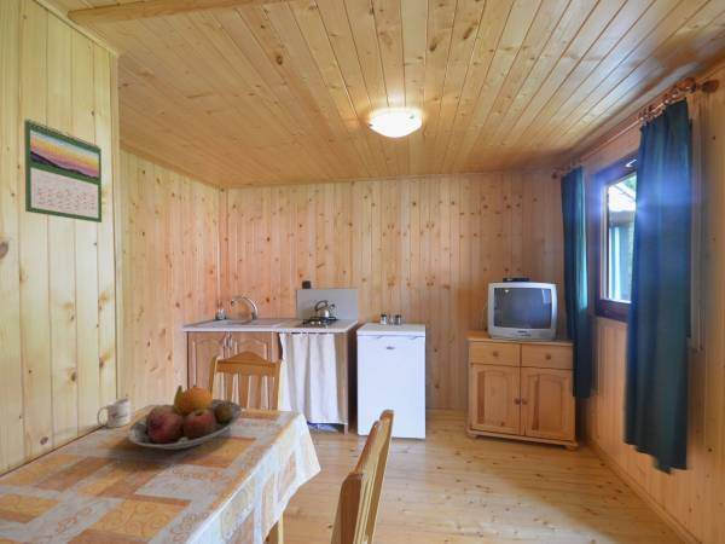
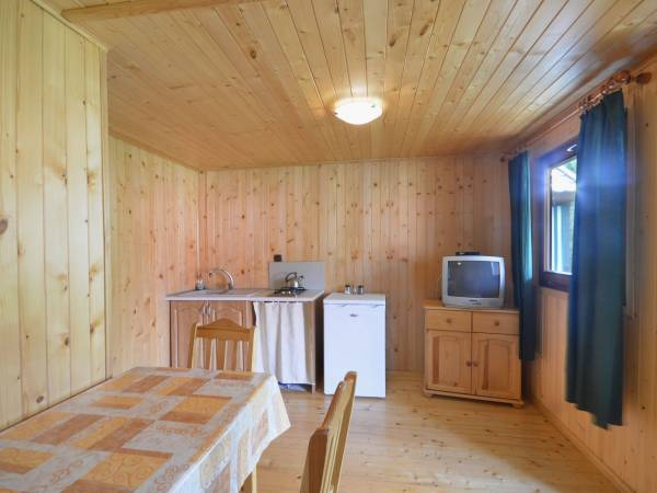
- fruit bowl [126,383,243,451]
- calendar [23,117,103,224]
- mug [95,398,132,429]
